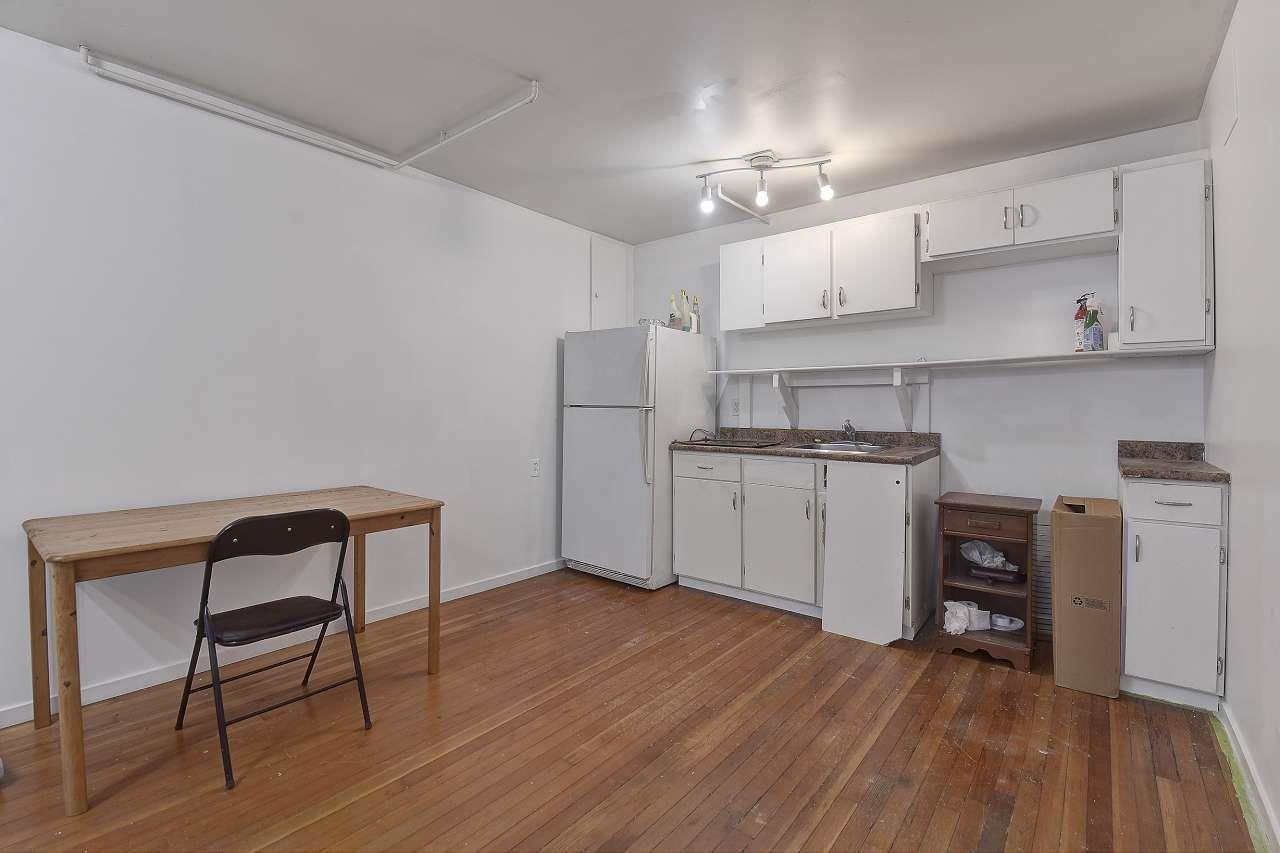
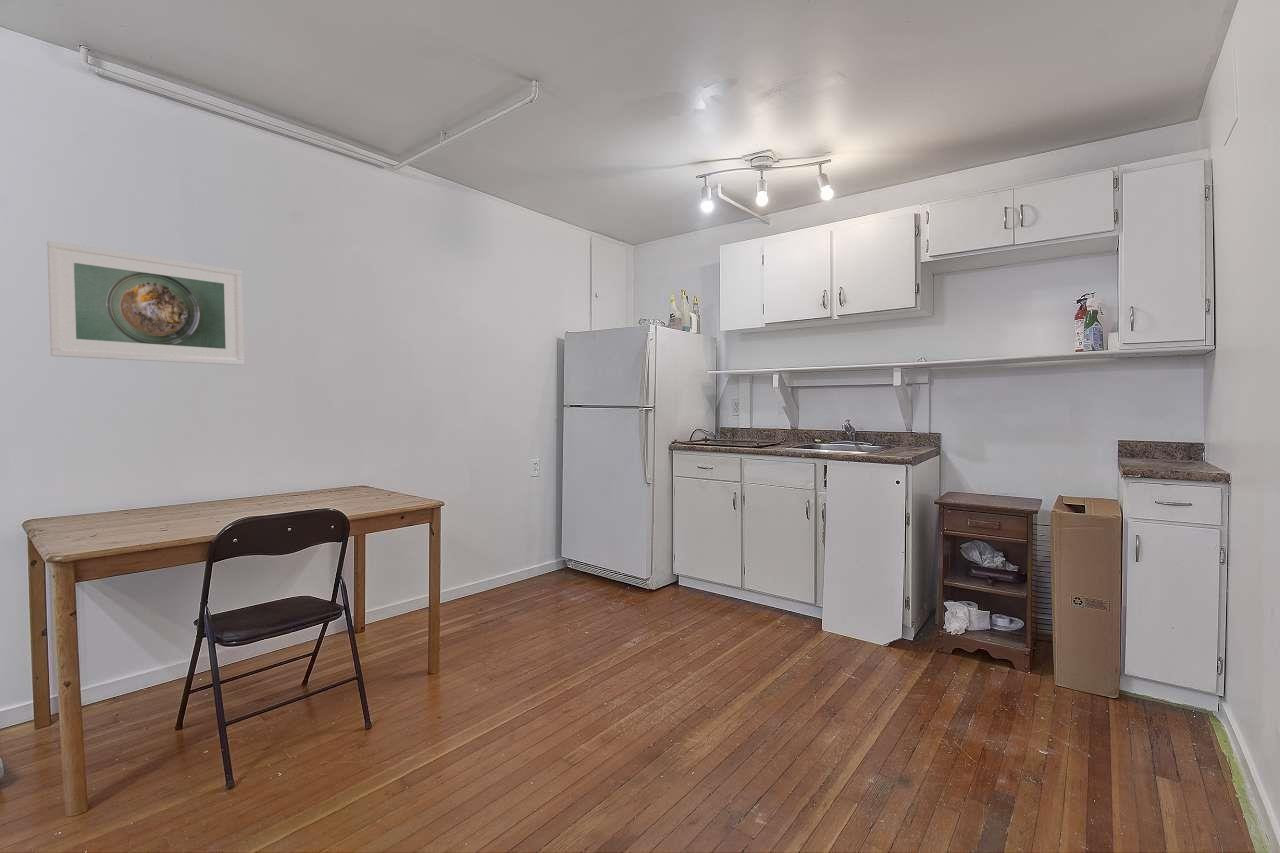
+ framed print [46,240,245,366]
